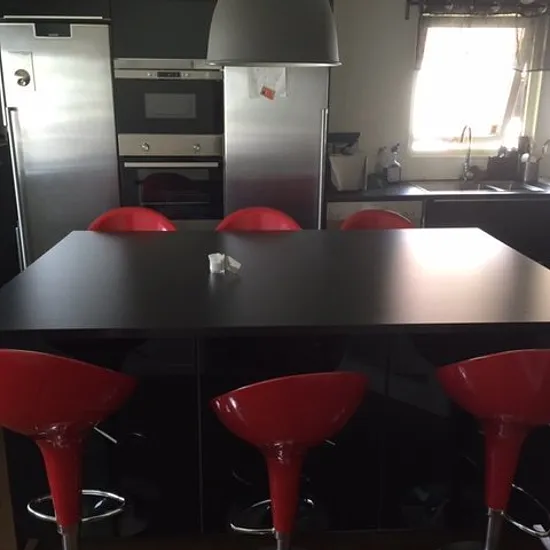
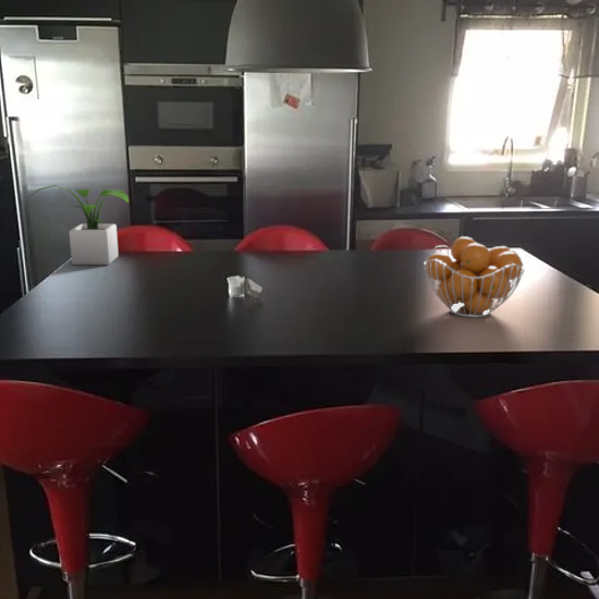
+ potted plant [29,184,130,266]
+ fruit basket [423,235,526,319]
